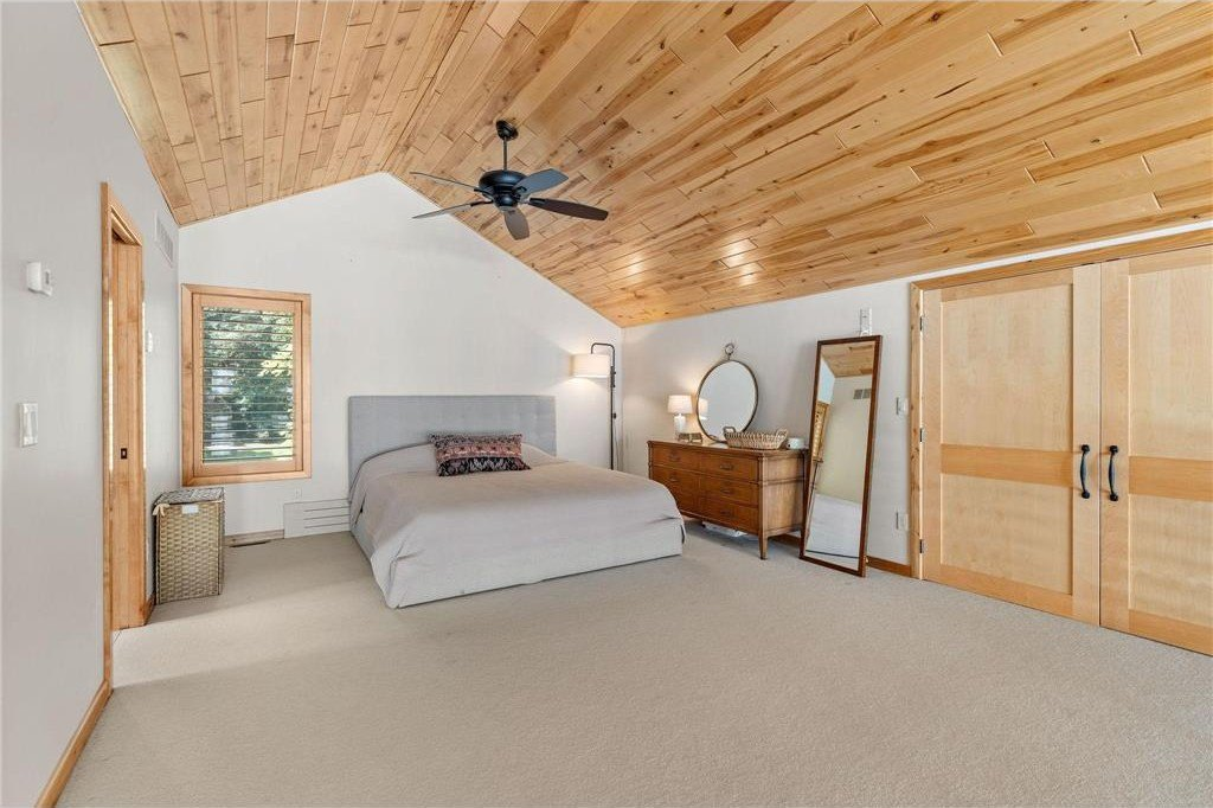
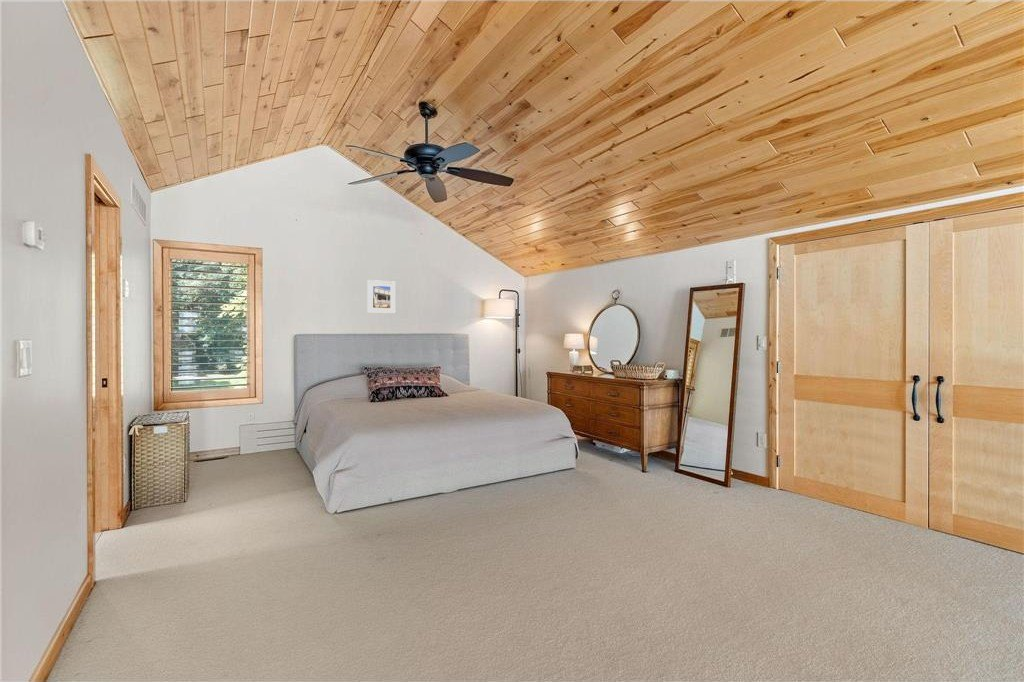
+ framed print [366,279,397,315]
